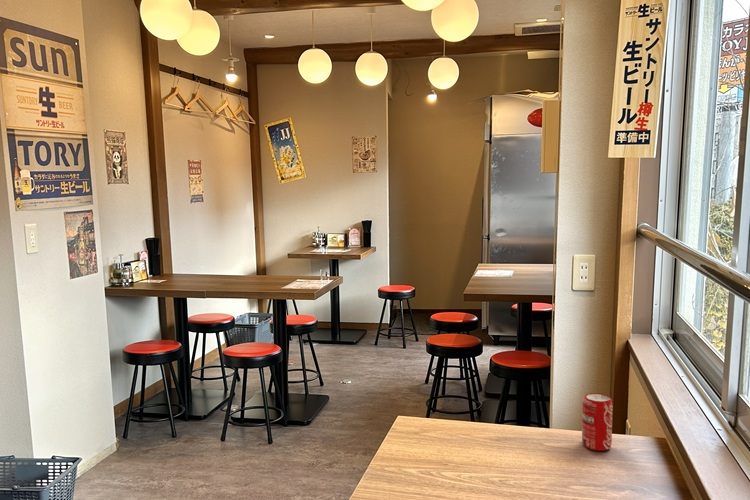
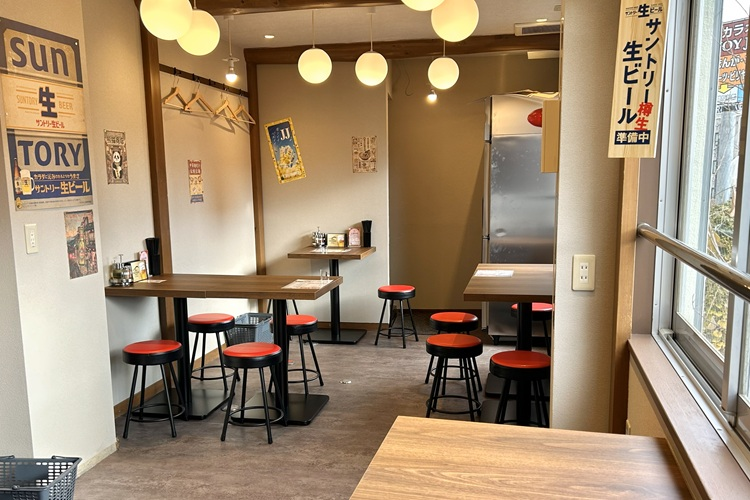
- beverage can [581,392,614,452]
